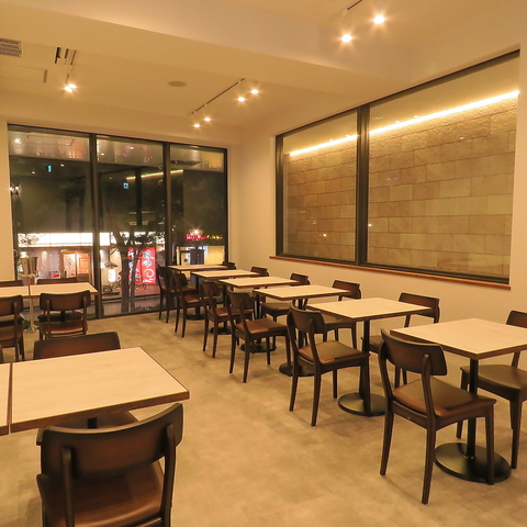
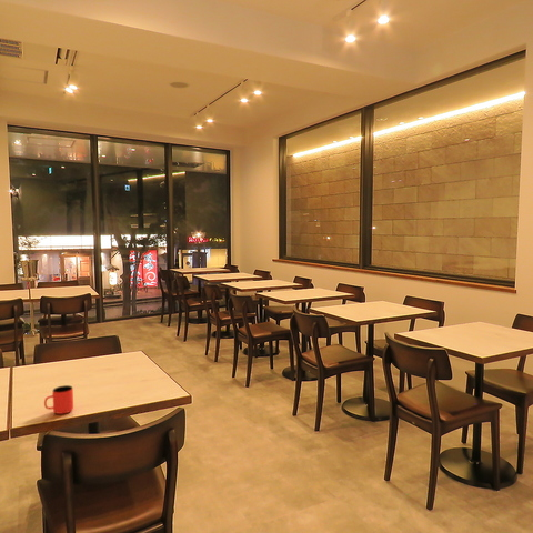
+ cup [43,384,74,415]
